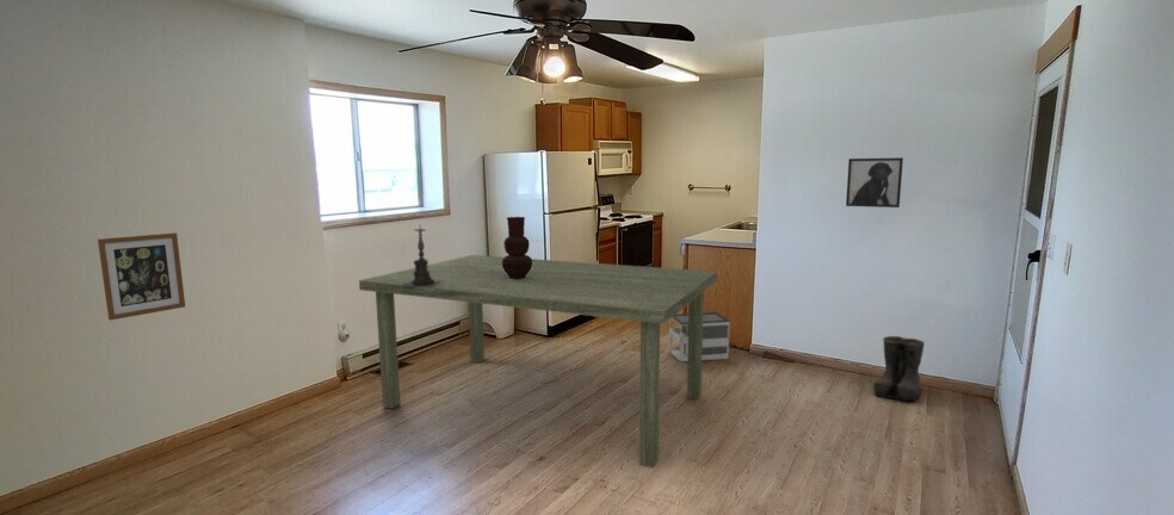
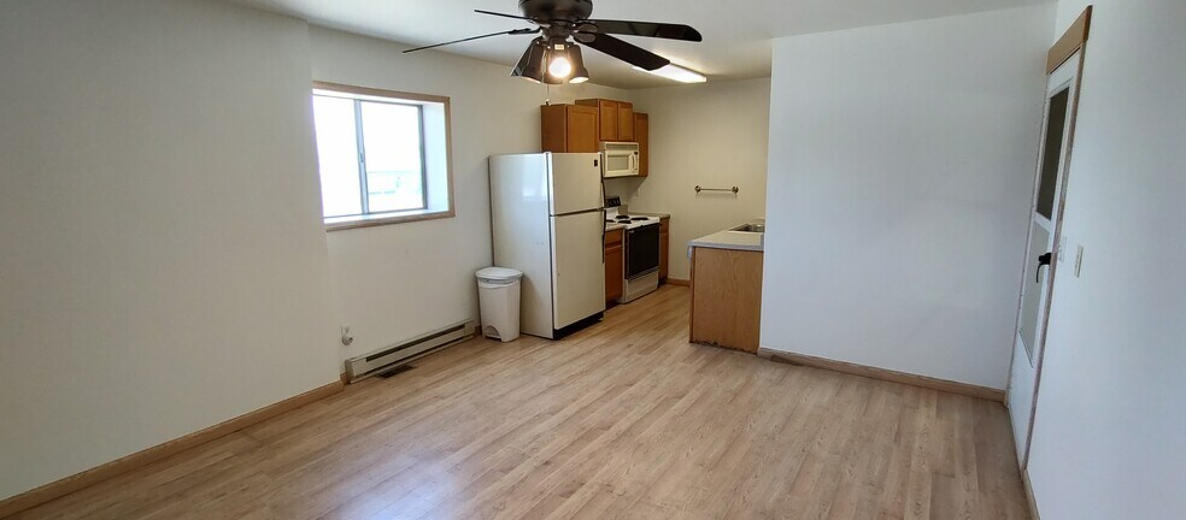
- boots [872,335,926,402]
- dining table [358,254,718,469]
- architectural model [668,311,731,362]
- vase [501,216,533,279]
- candle holder [402,225,441,286]
- wall art [97,231,186,322]
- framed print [845,156,904,209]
